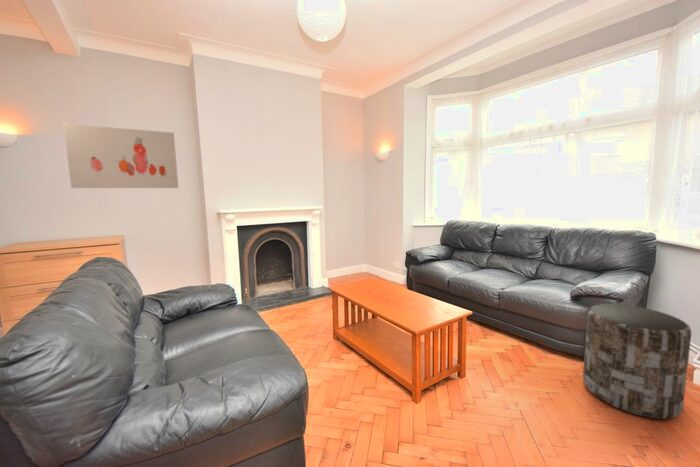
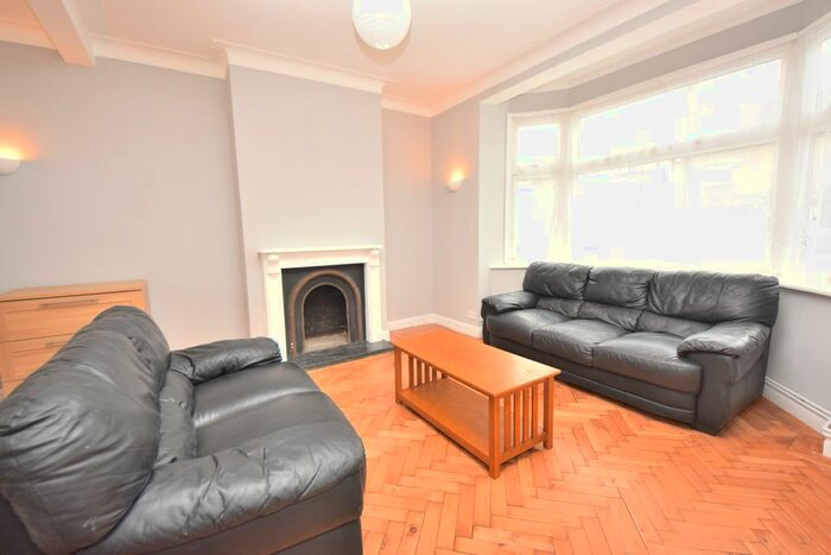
- wall art [62,123,179,189]
- side table [582,303,693,420]
